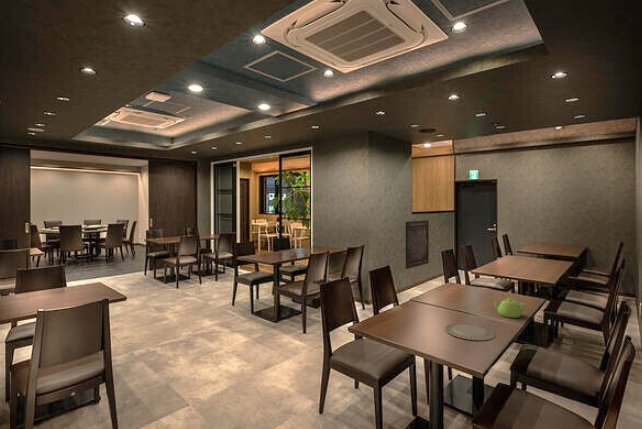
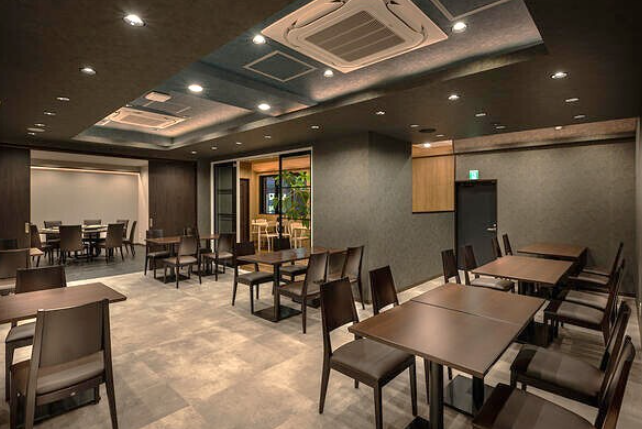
- wall art [405,219,430,270]
- chinaware [444,322,496,341]
- teapot [492,296,527,319]
